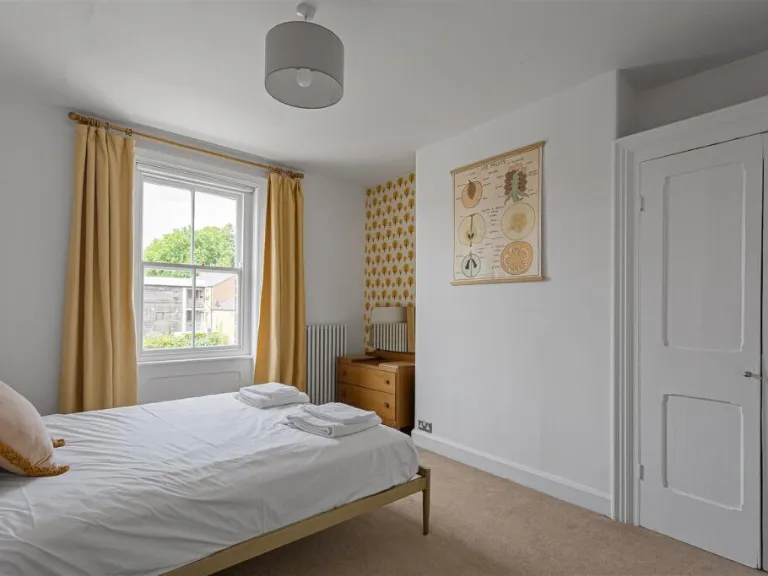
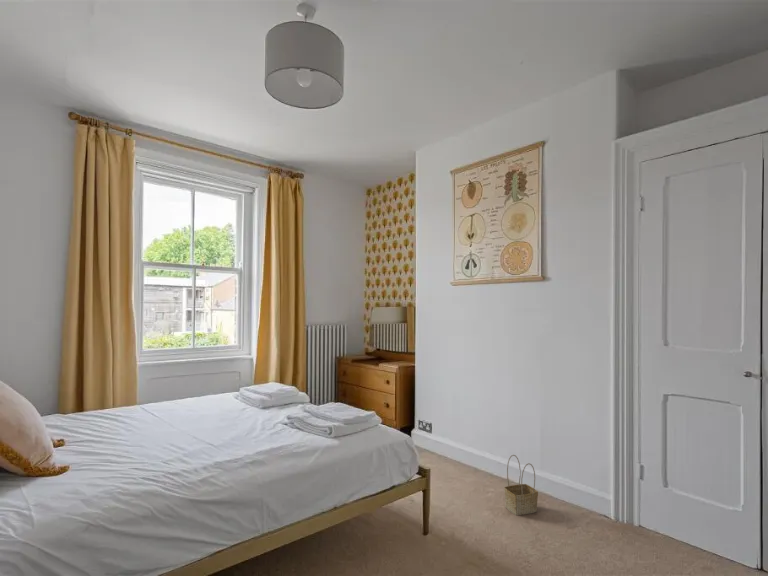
+ basket [503,454,539,516]
